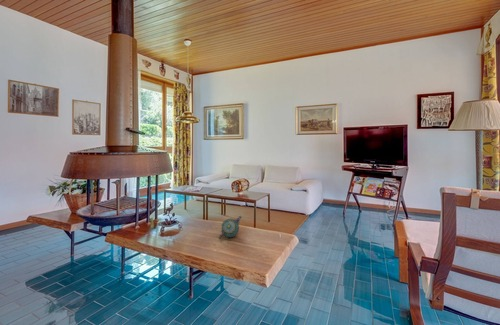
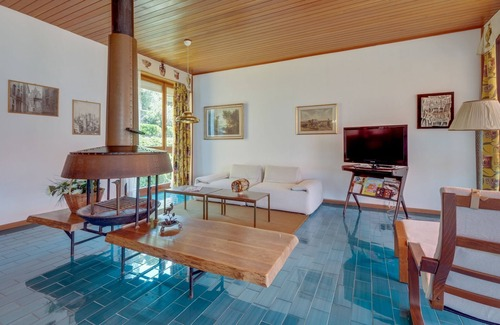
- teapot [218,215,243,239]
